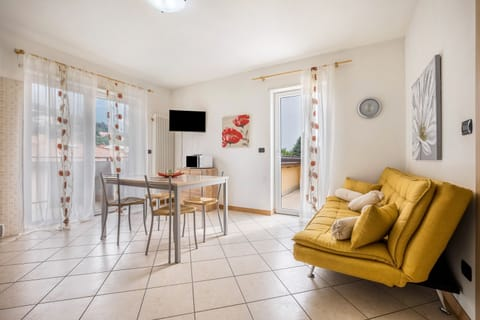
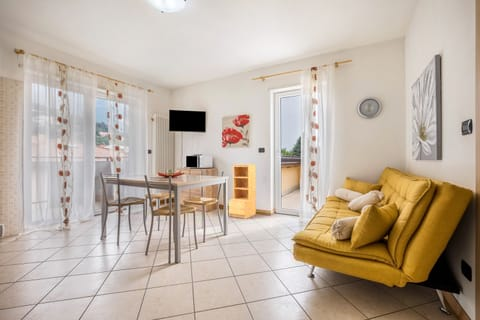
+ bookshelf [228,164,257,220]
